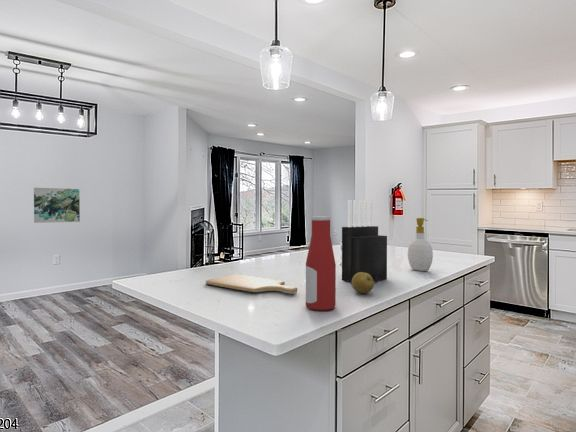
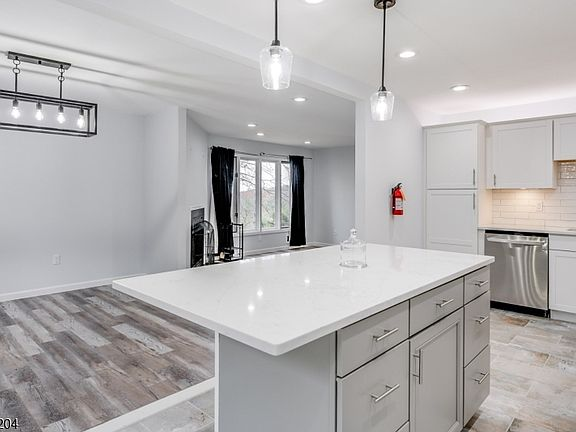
- soap bottle [407,217,434,272]
- fruit [351,272,375,295]
- chopping board [205,274,298,294]
- bottle [305,215,337,311]
- knife block [341,199,388,283]
- wall art [33,187,81,224]
